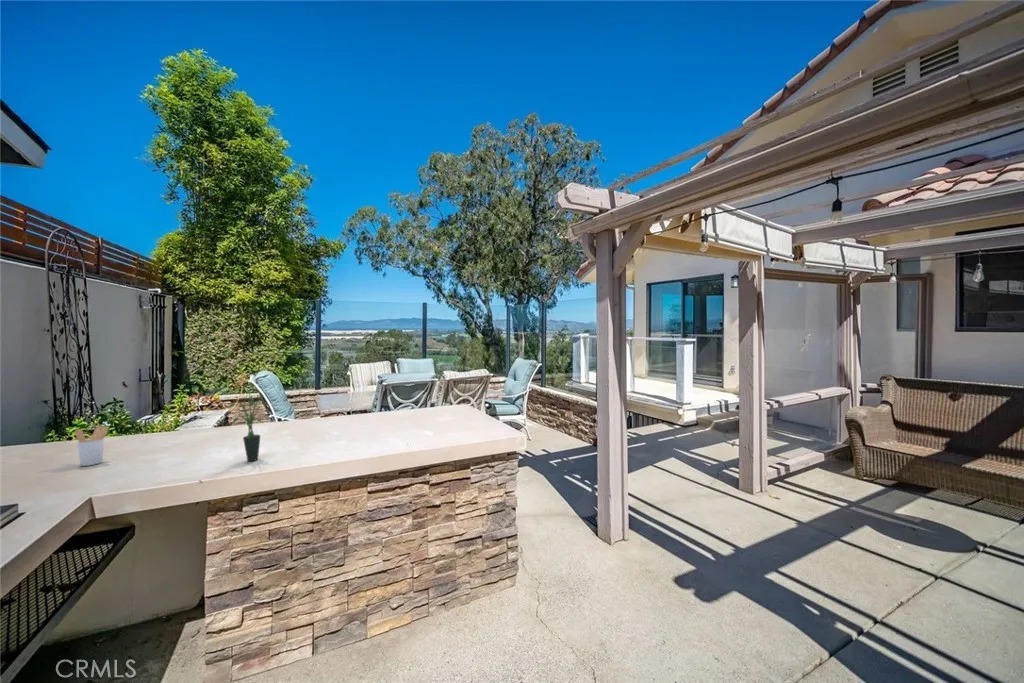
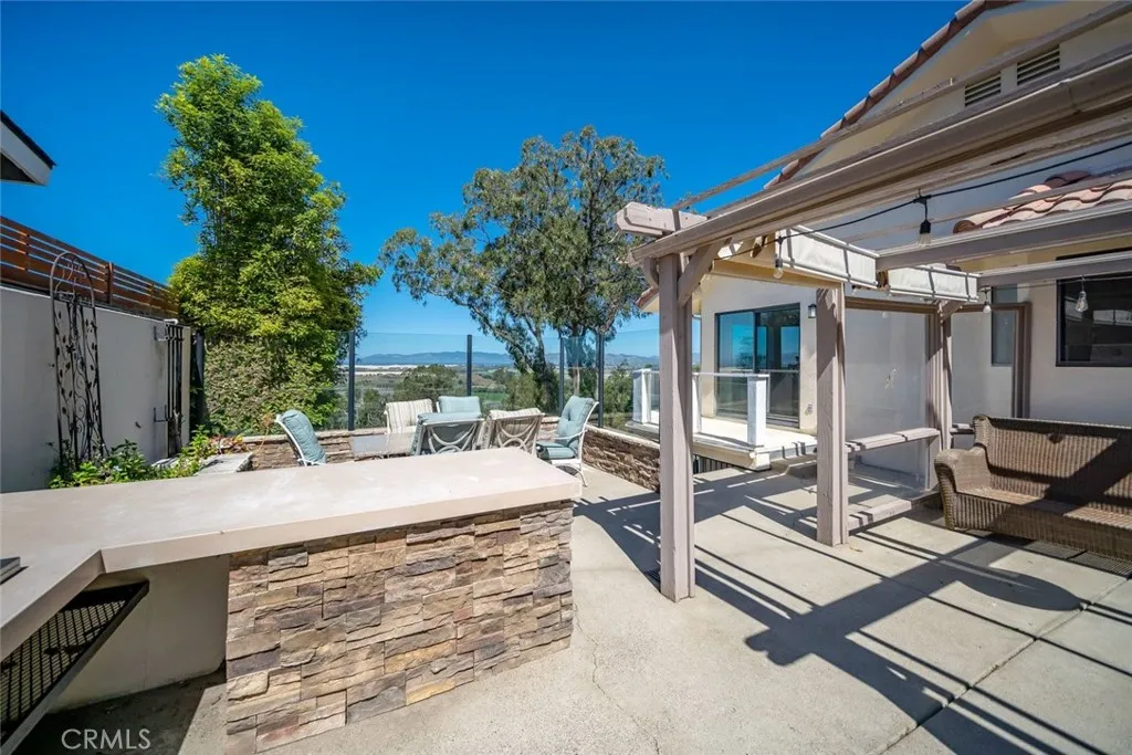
- utensil holder [73,425,110,467]
- potted plant [229,391,264,462]
